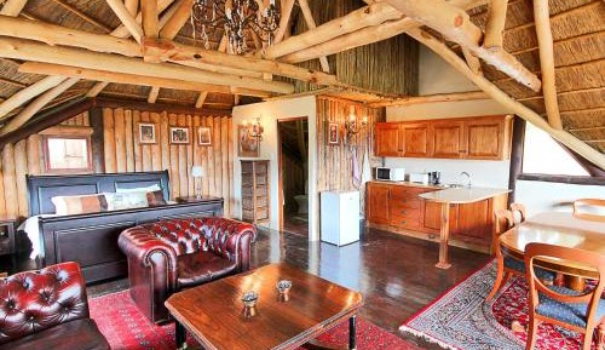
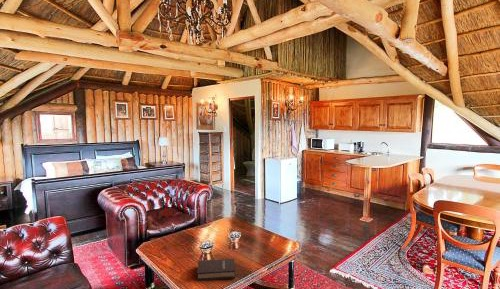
+ book [196,258,236,282]
